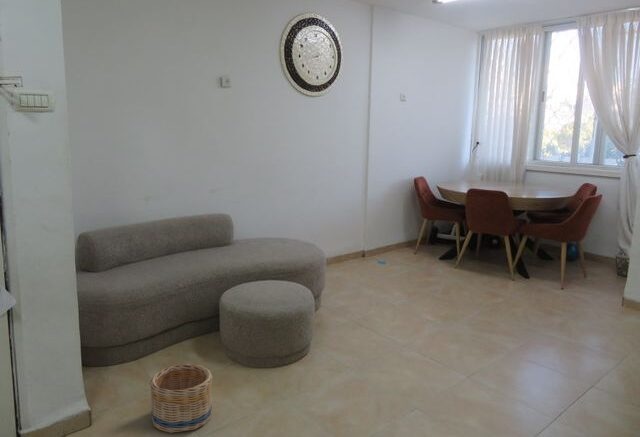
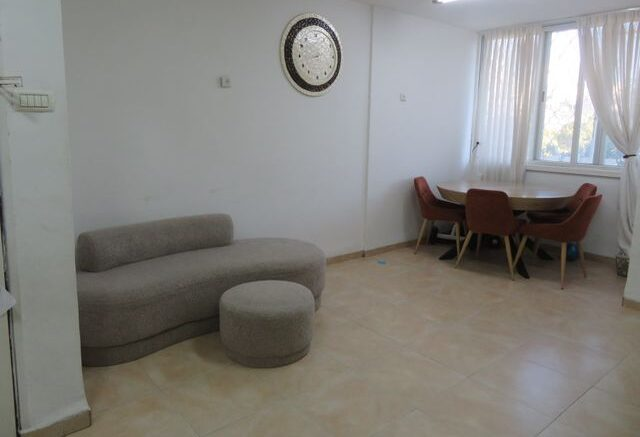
- basket [149,363,214,434]
